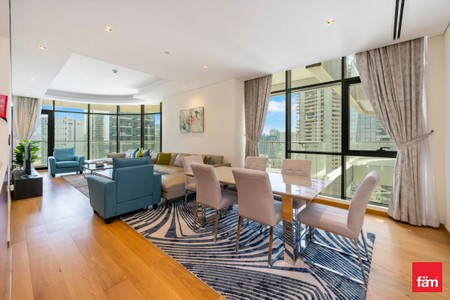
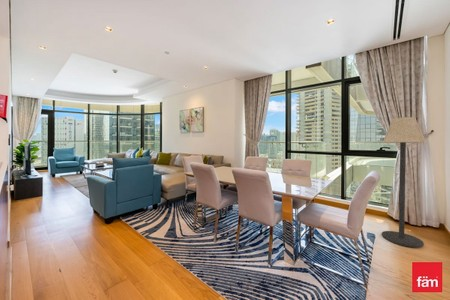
+ floor lamp [381,116,427,248]
